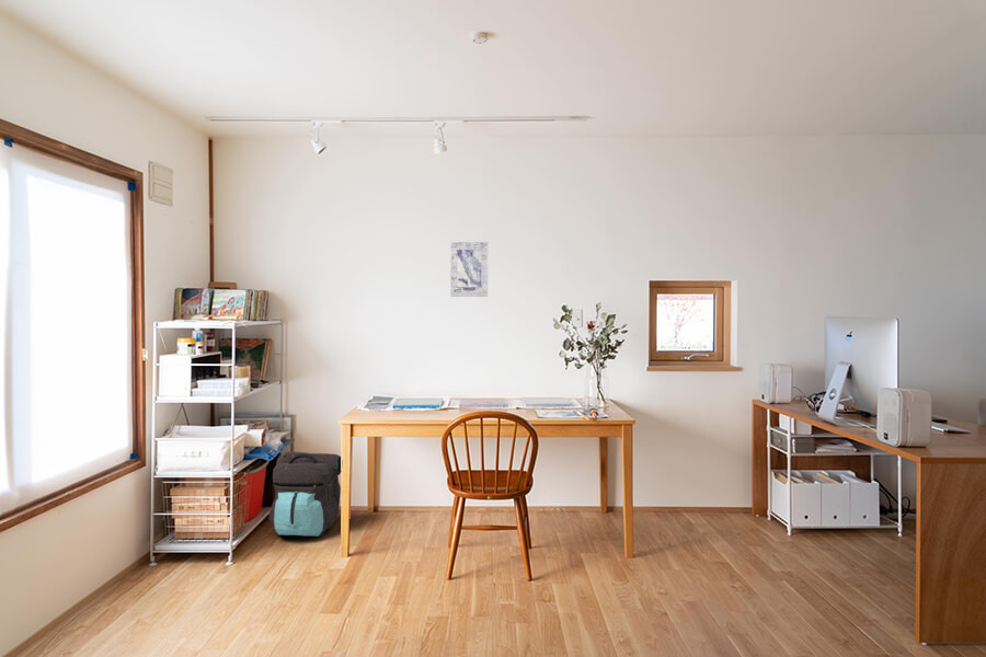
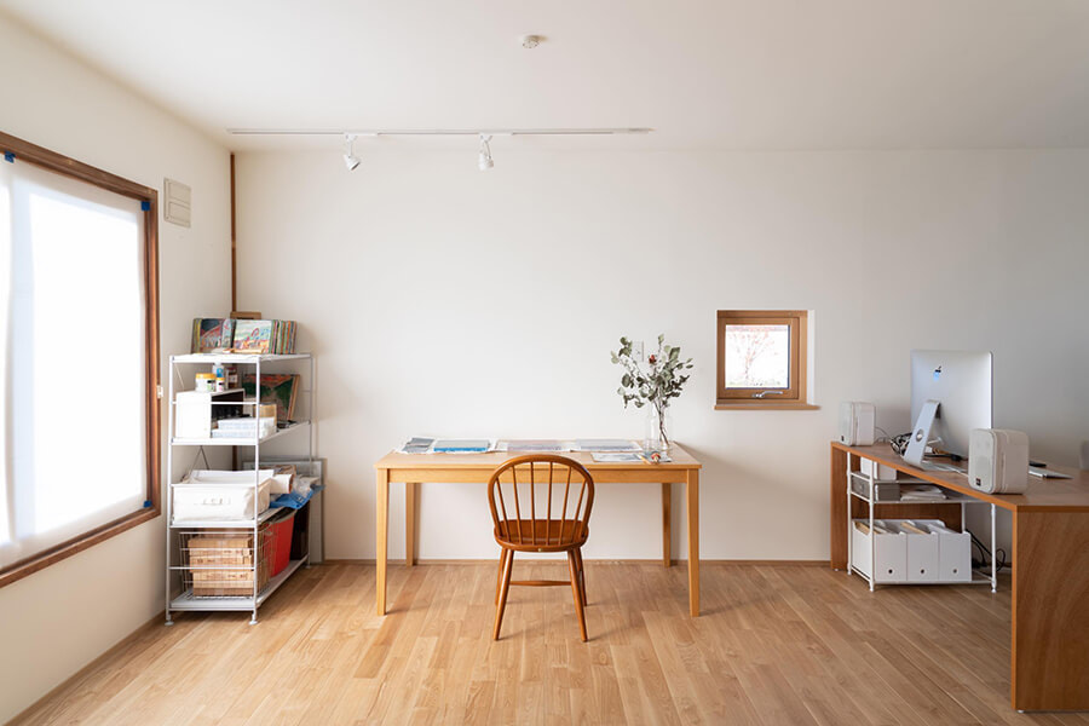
- backpack [268,450,342,538]
- wall art [449,241,489,298]
